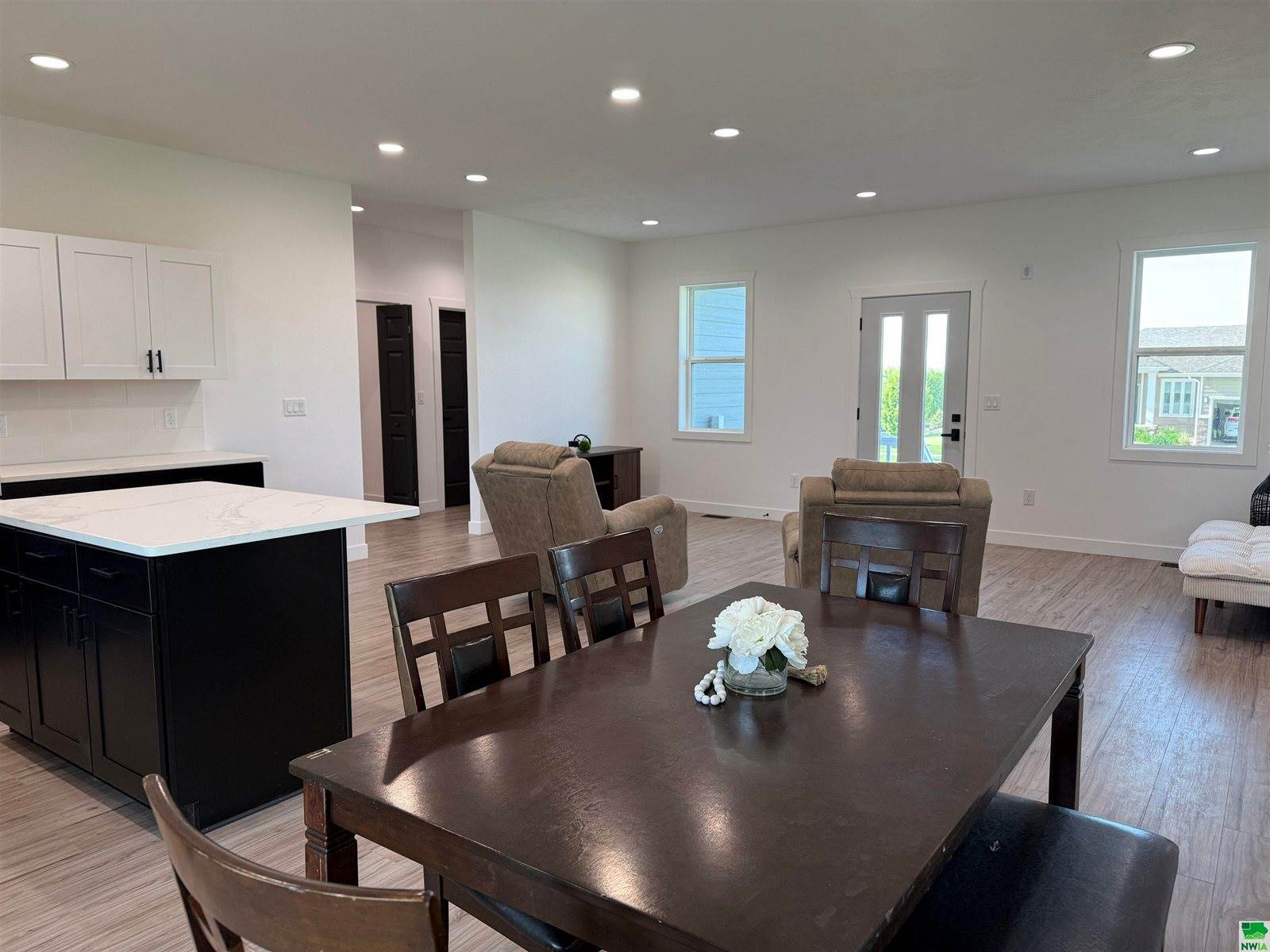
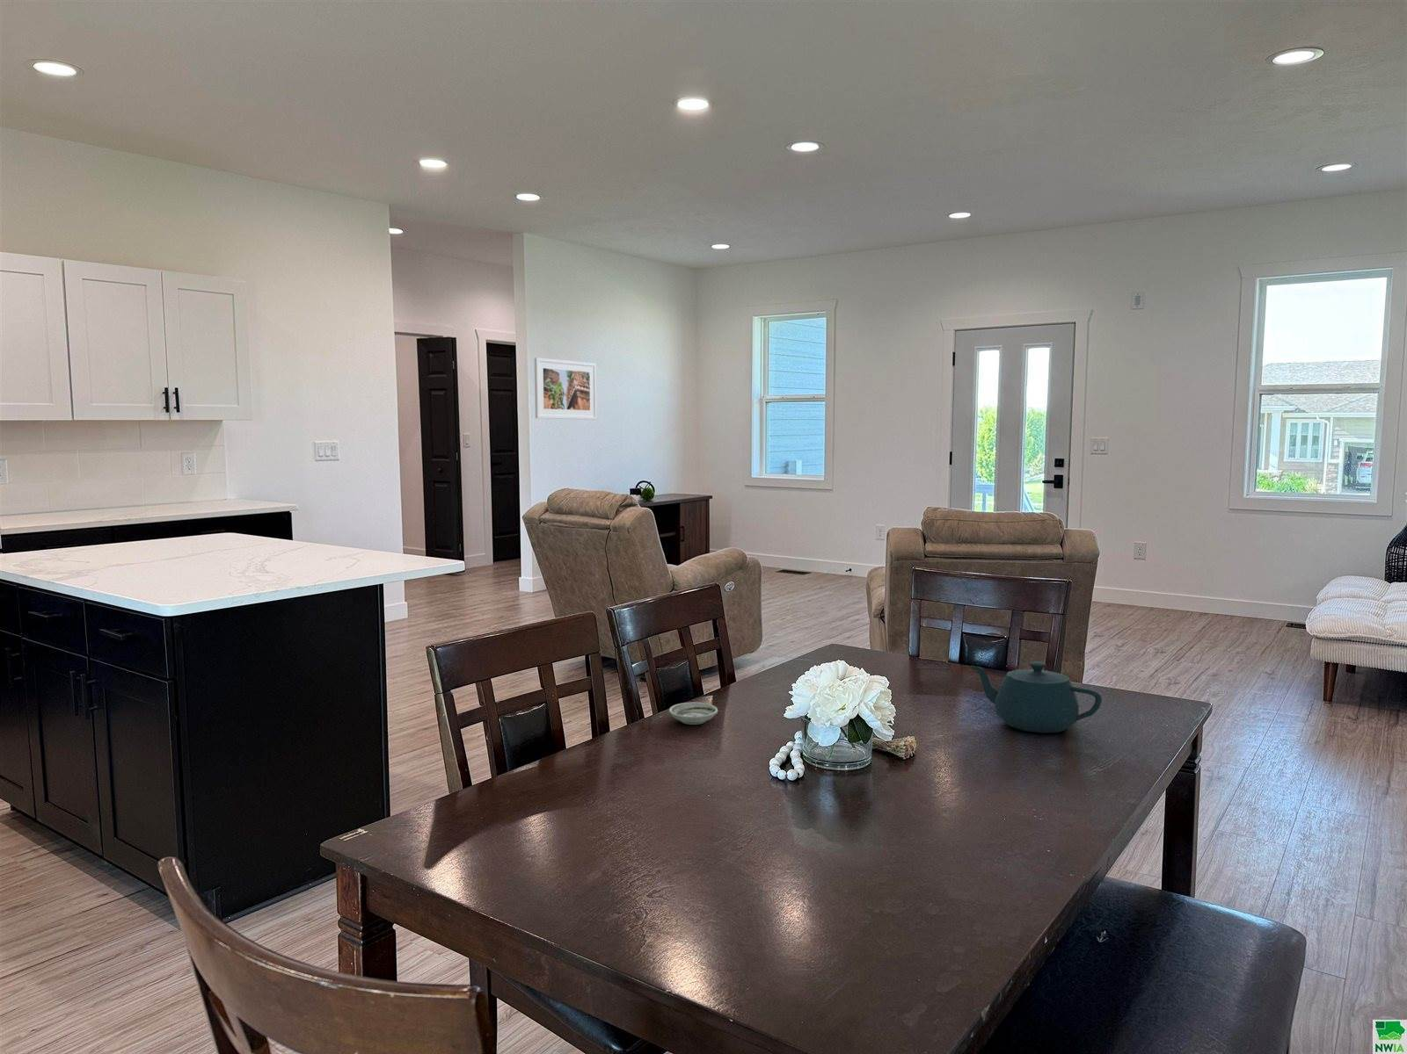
+ teapot [970,661,1102,734]
+ saucer [668,702,718,725]
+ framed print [534,356,598,421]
